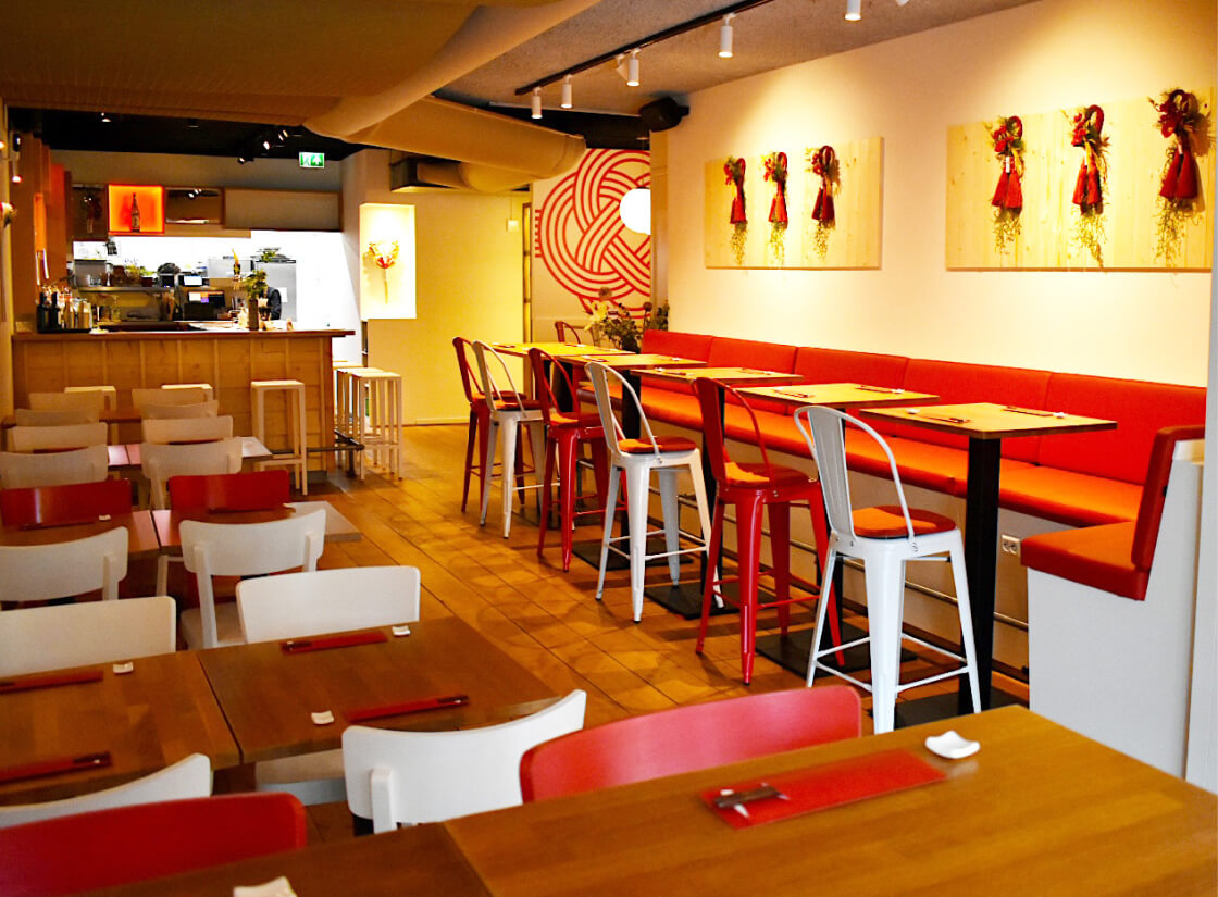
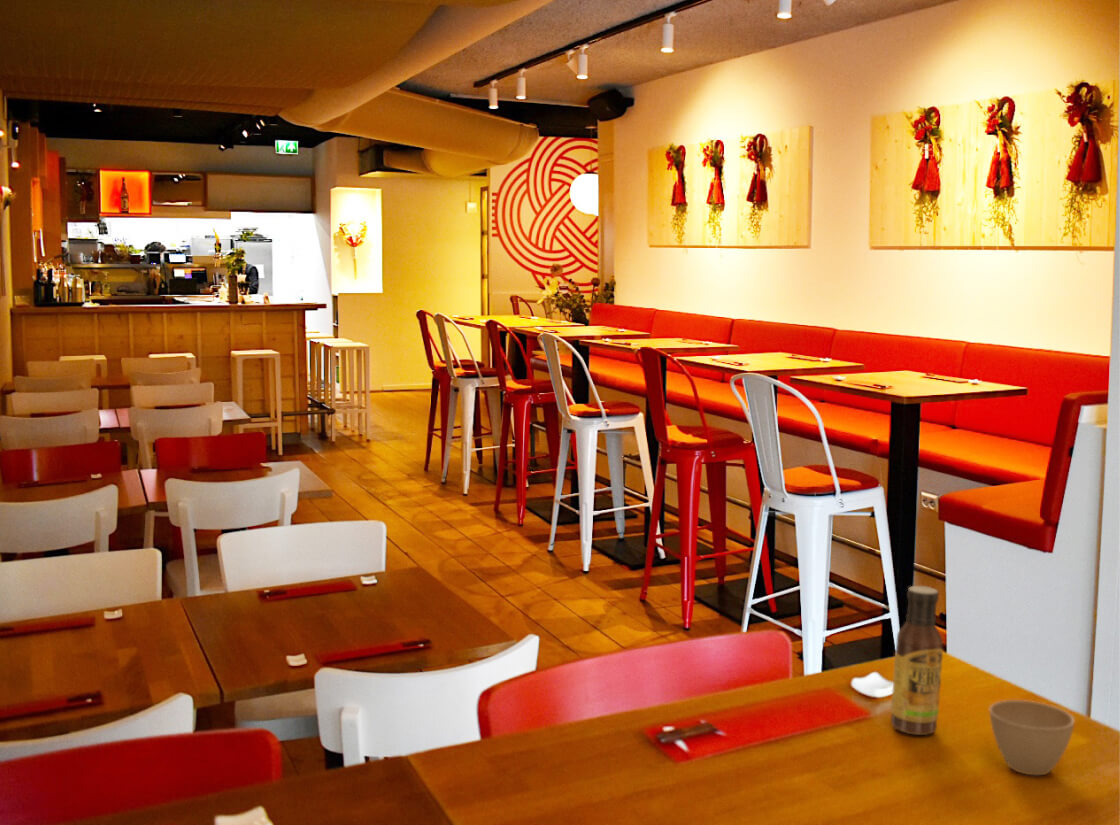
+ sauce bottle [890,585,944,736]
+ flower pot [989,699,1076,776]
